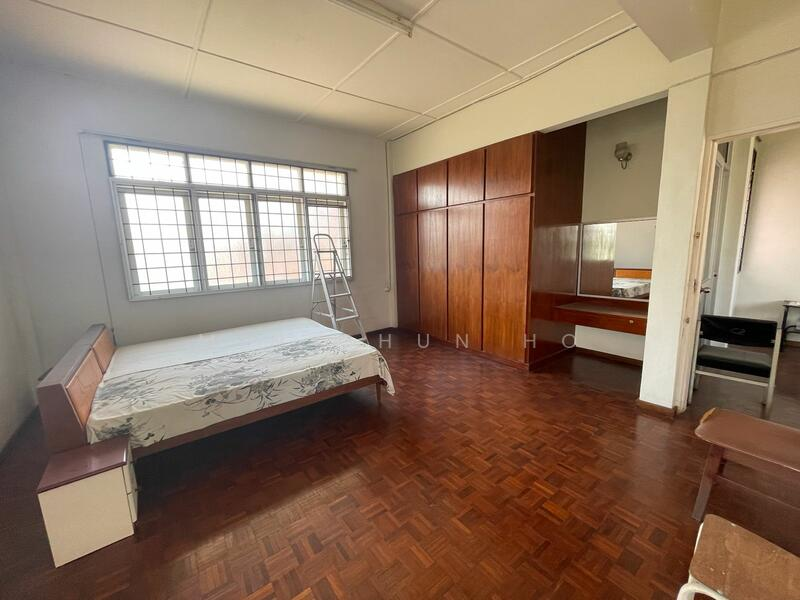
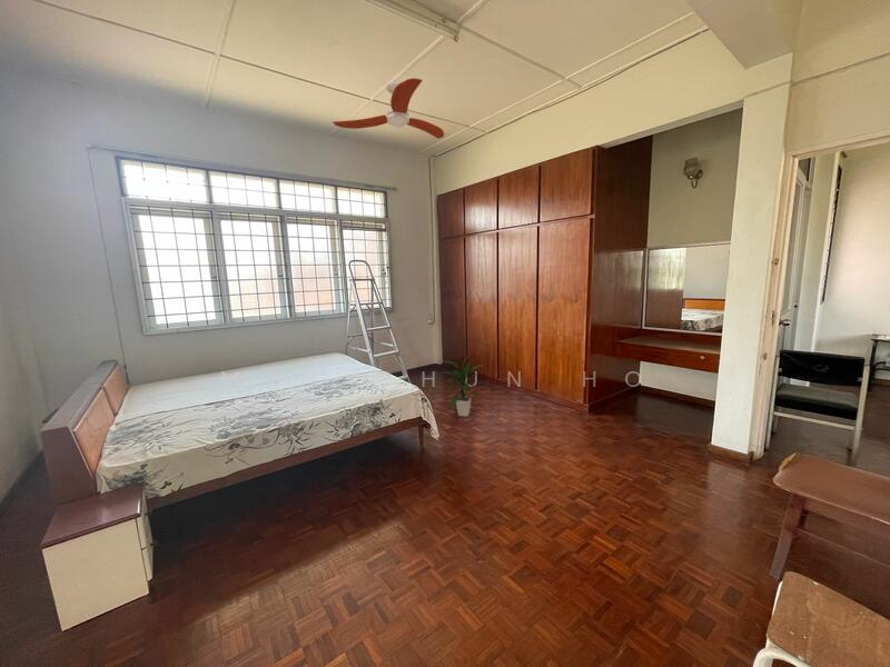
+ indoor plant [442,356,486,418]
+ ceiling fan [332,77,445,140]
